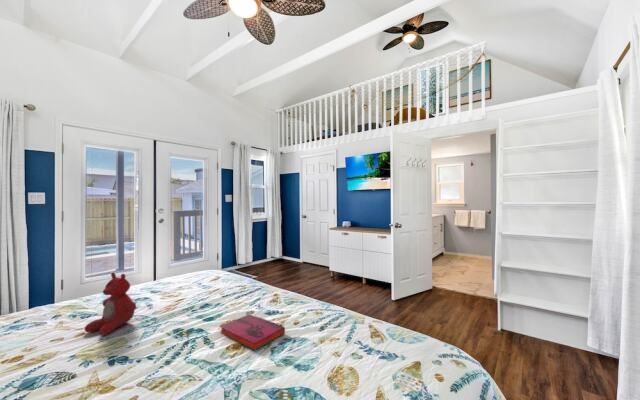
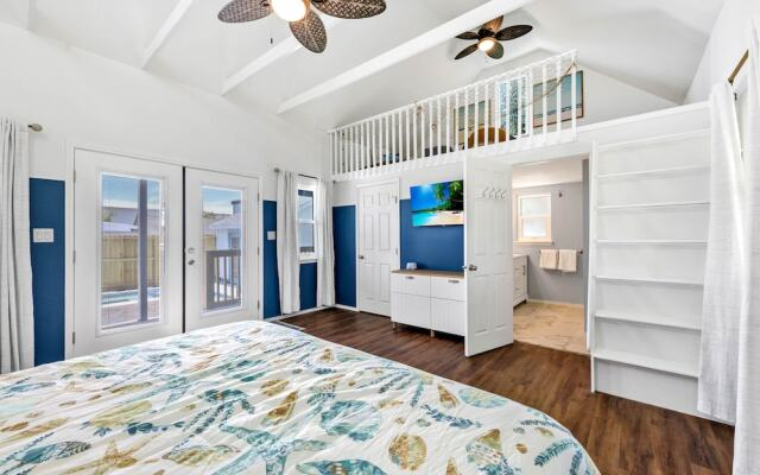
- hardback book [219,313,286,351]
- stuffed bear [84,272,137,337]
